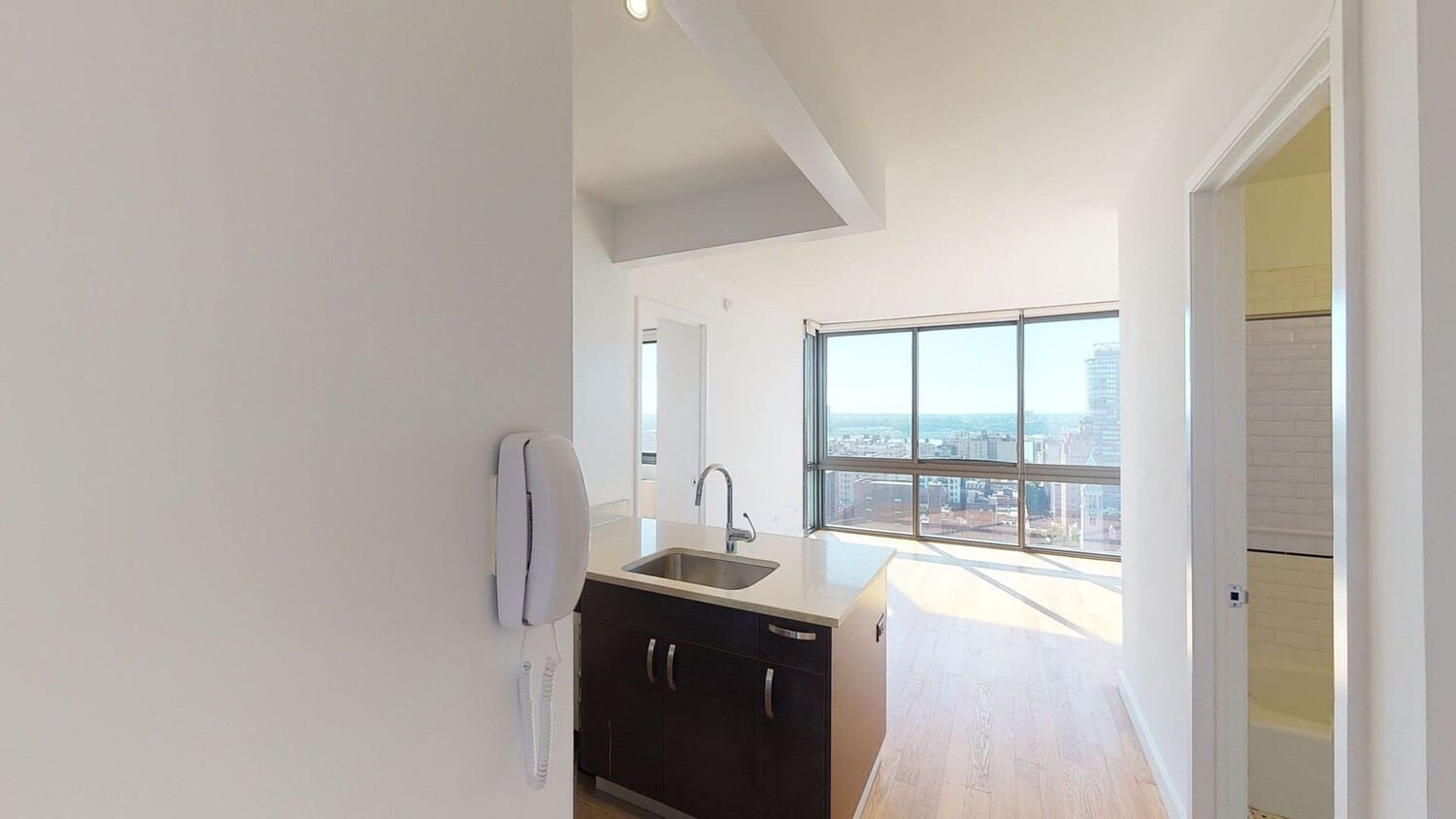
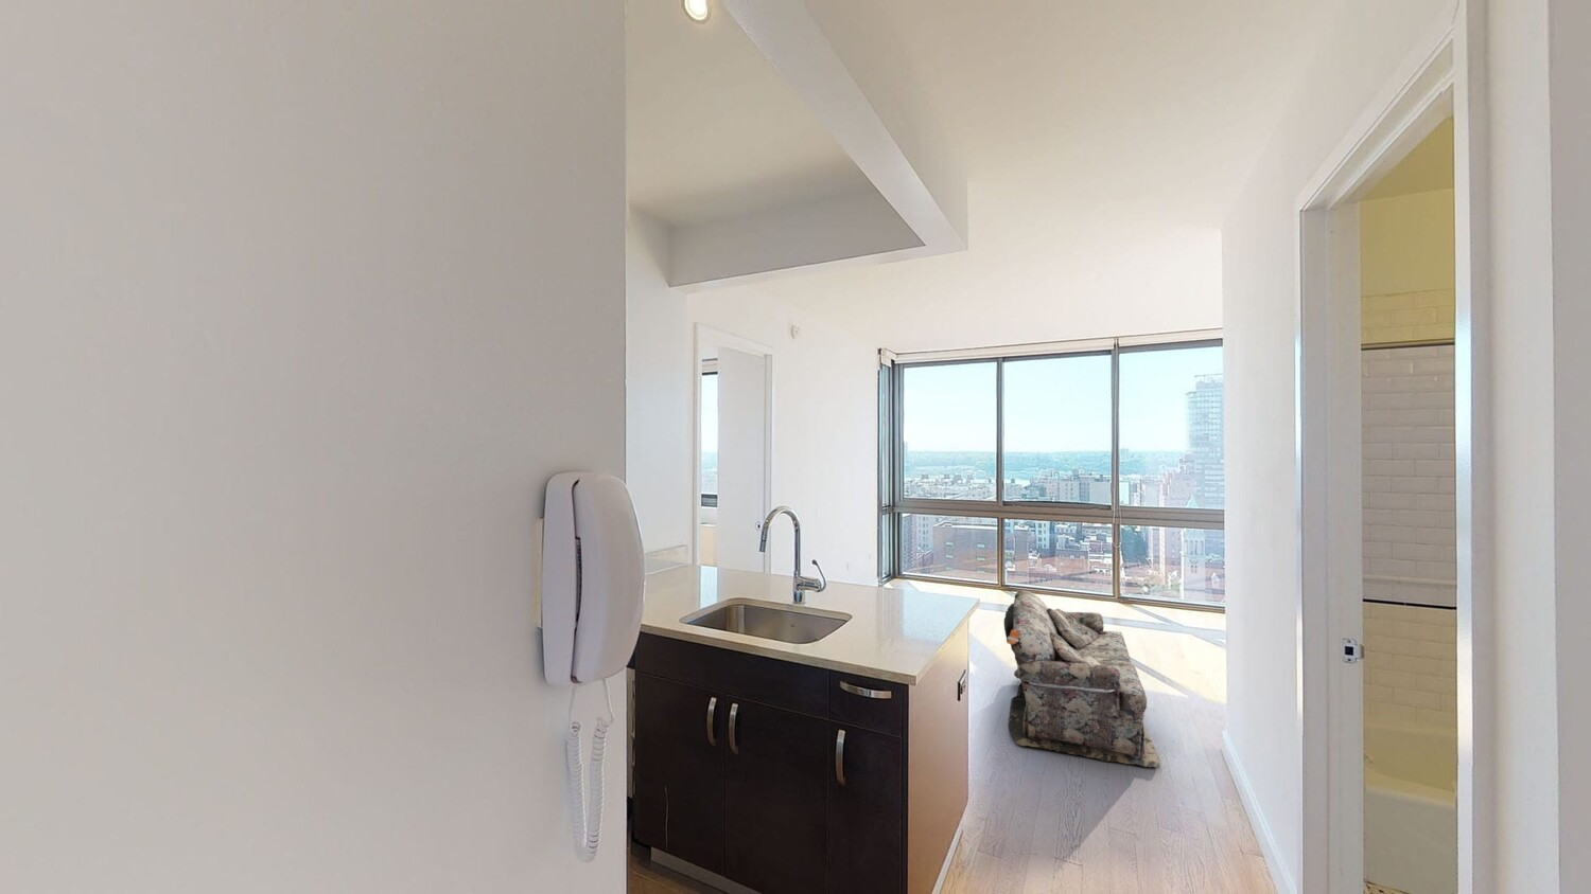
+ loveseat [1003,589,1160,768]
